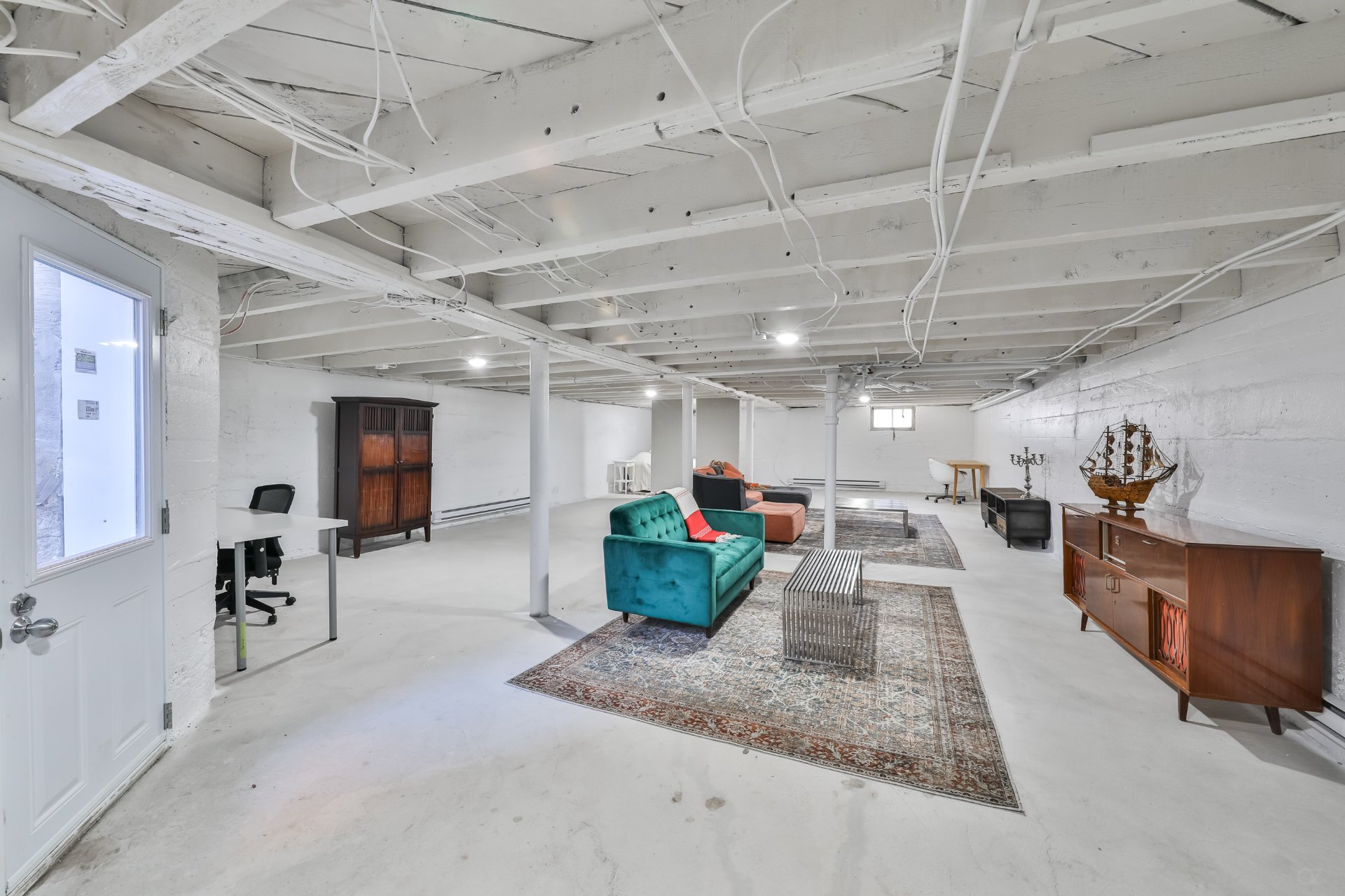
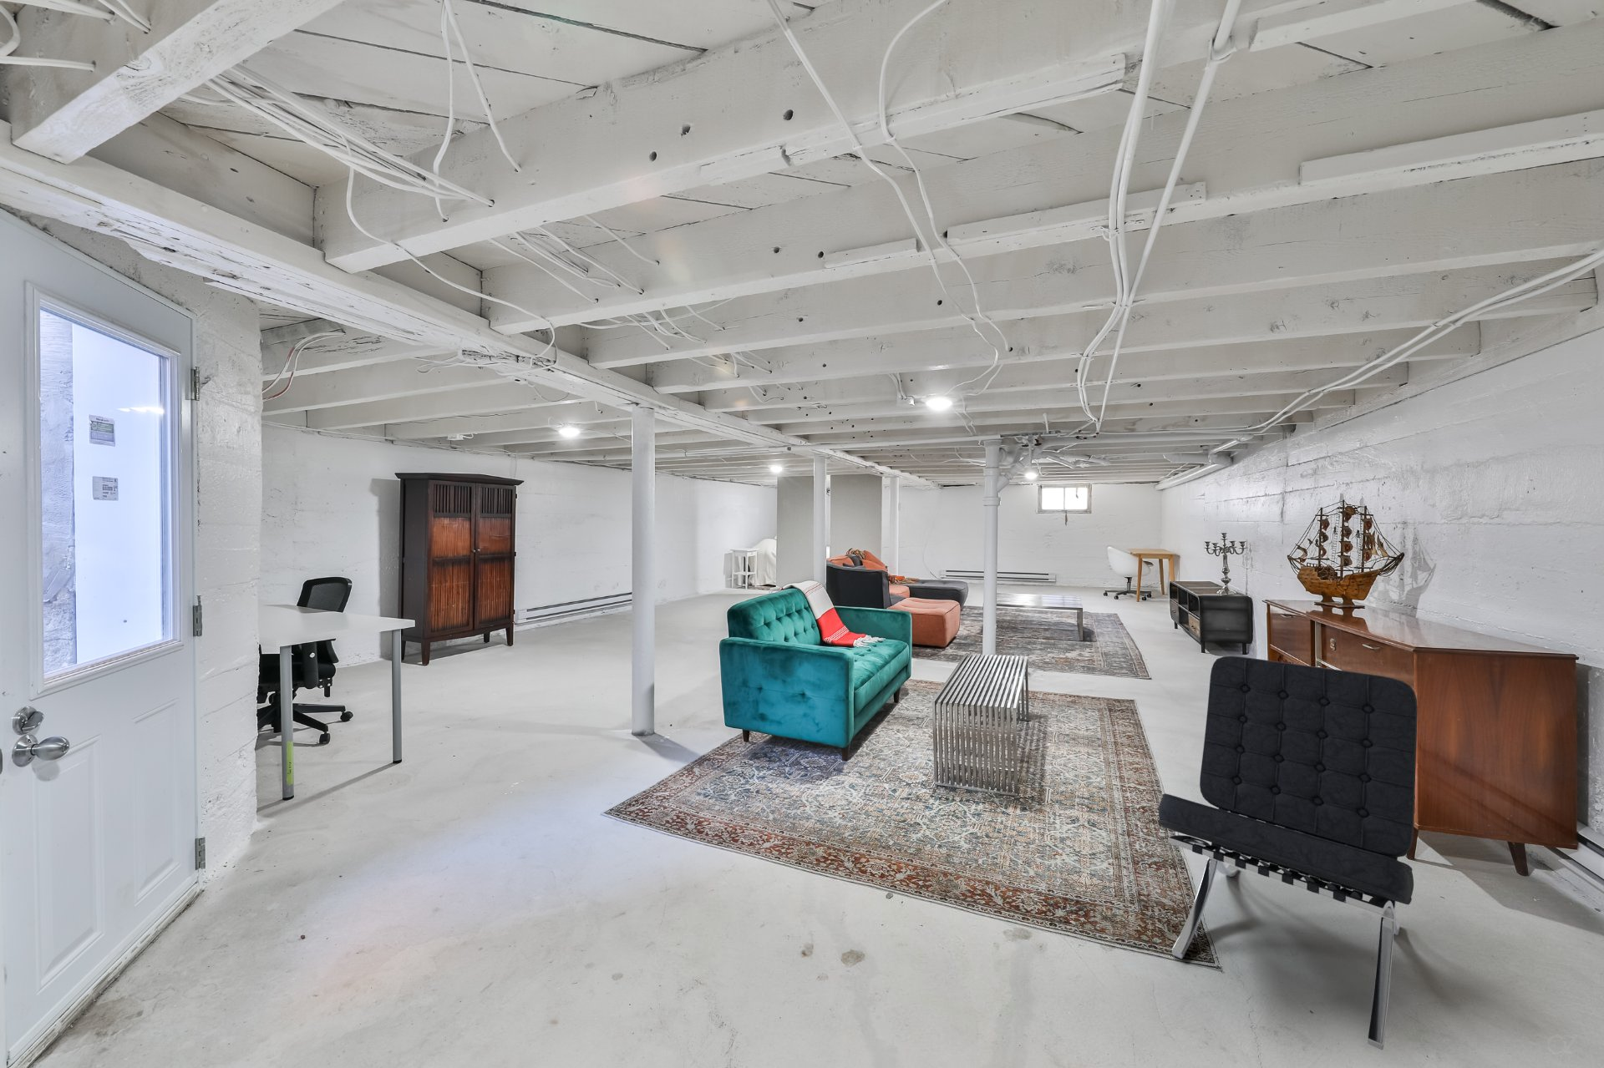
+ lounge chair [1158,656,1418,1050]
